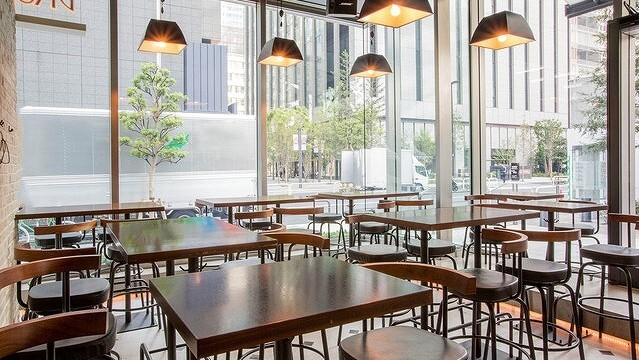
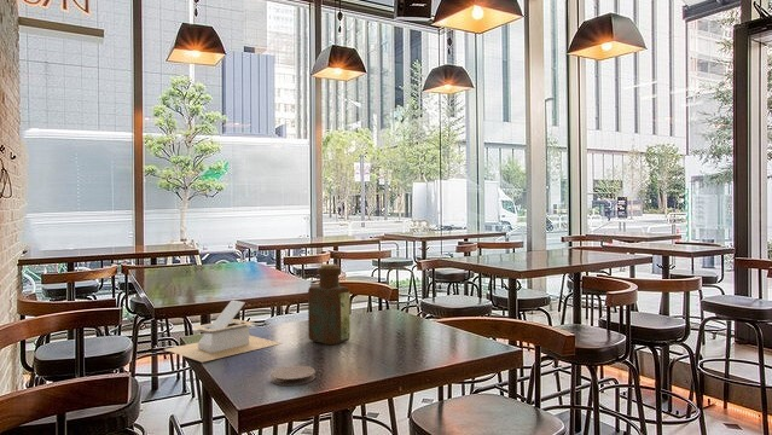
+ coaster [269,365,317,387]
+ napkin holder [164,300,281,364]
+ bottle [307,263,352,346]
